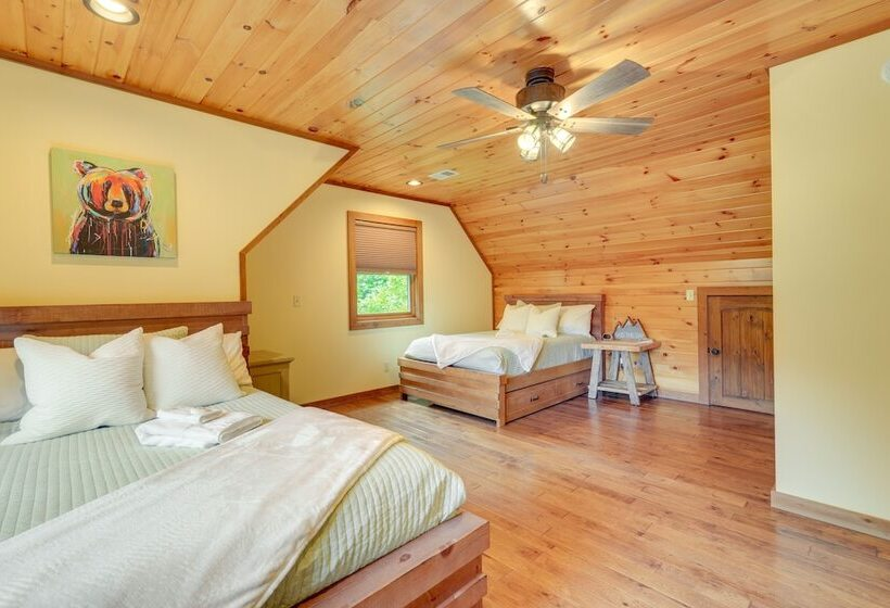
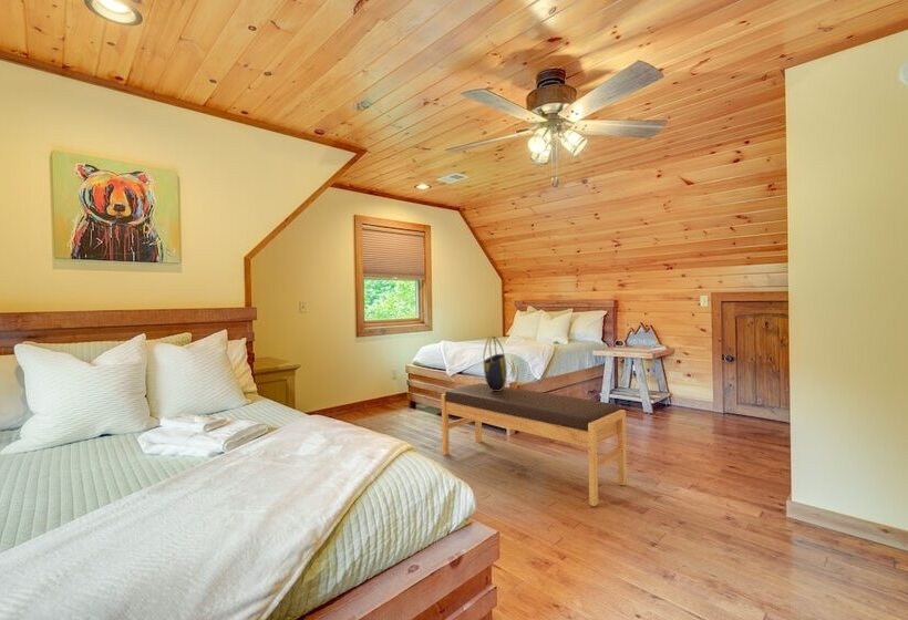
+ bench [440,382,628,507]
+ tote bag [482,334,508,391]
